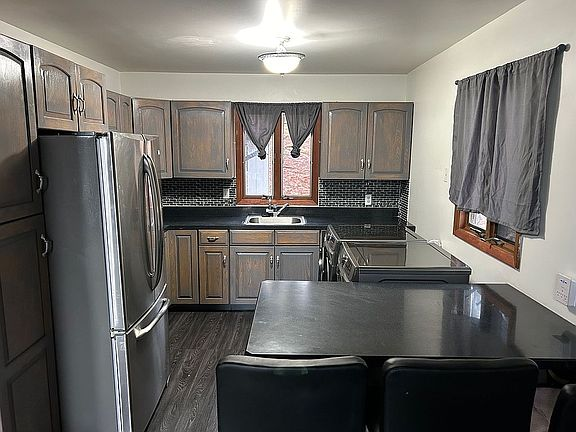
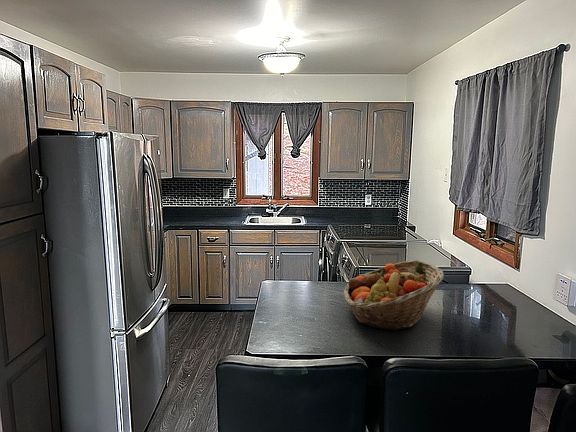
+ fruit basket [343,260,445,332]
